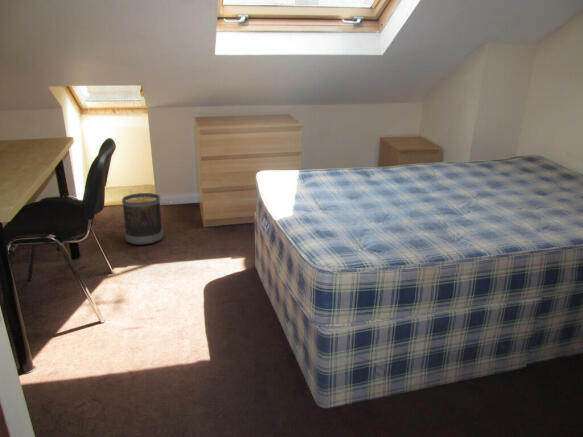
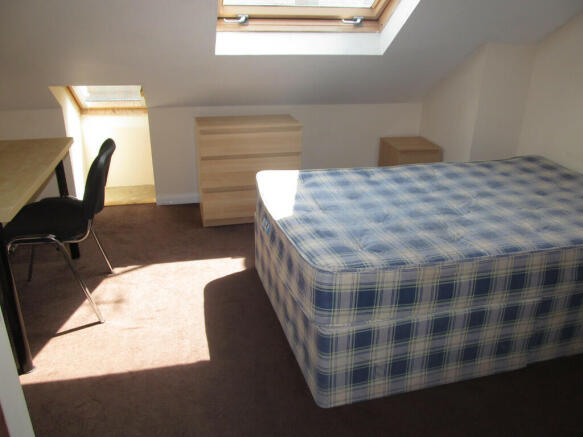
- wastebasket [121,192,164,246]
